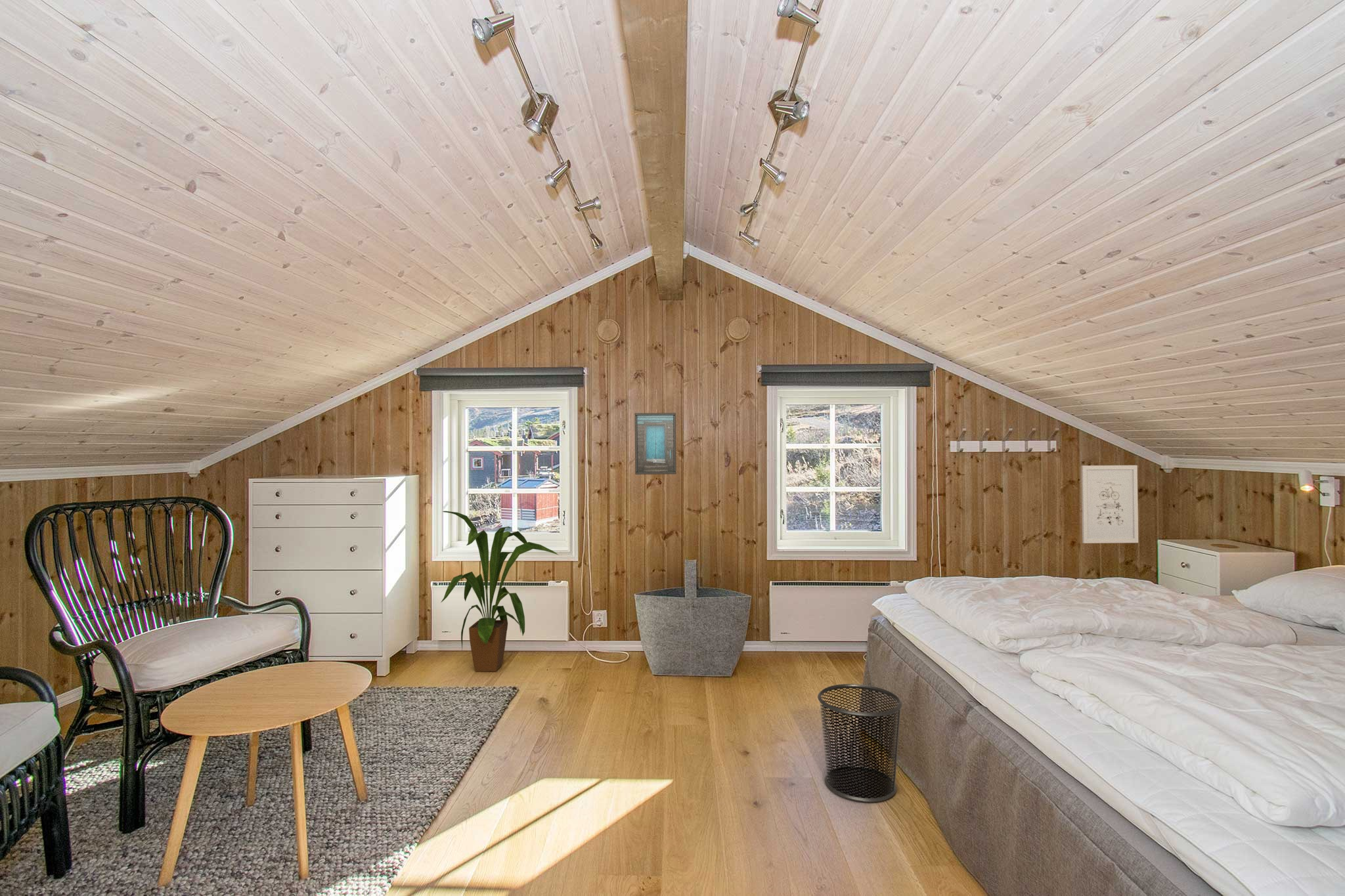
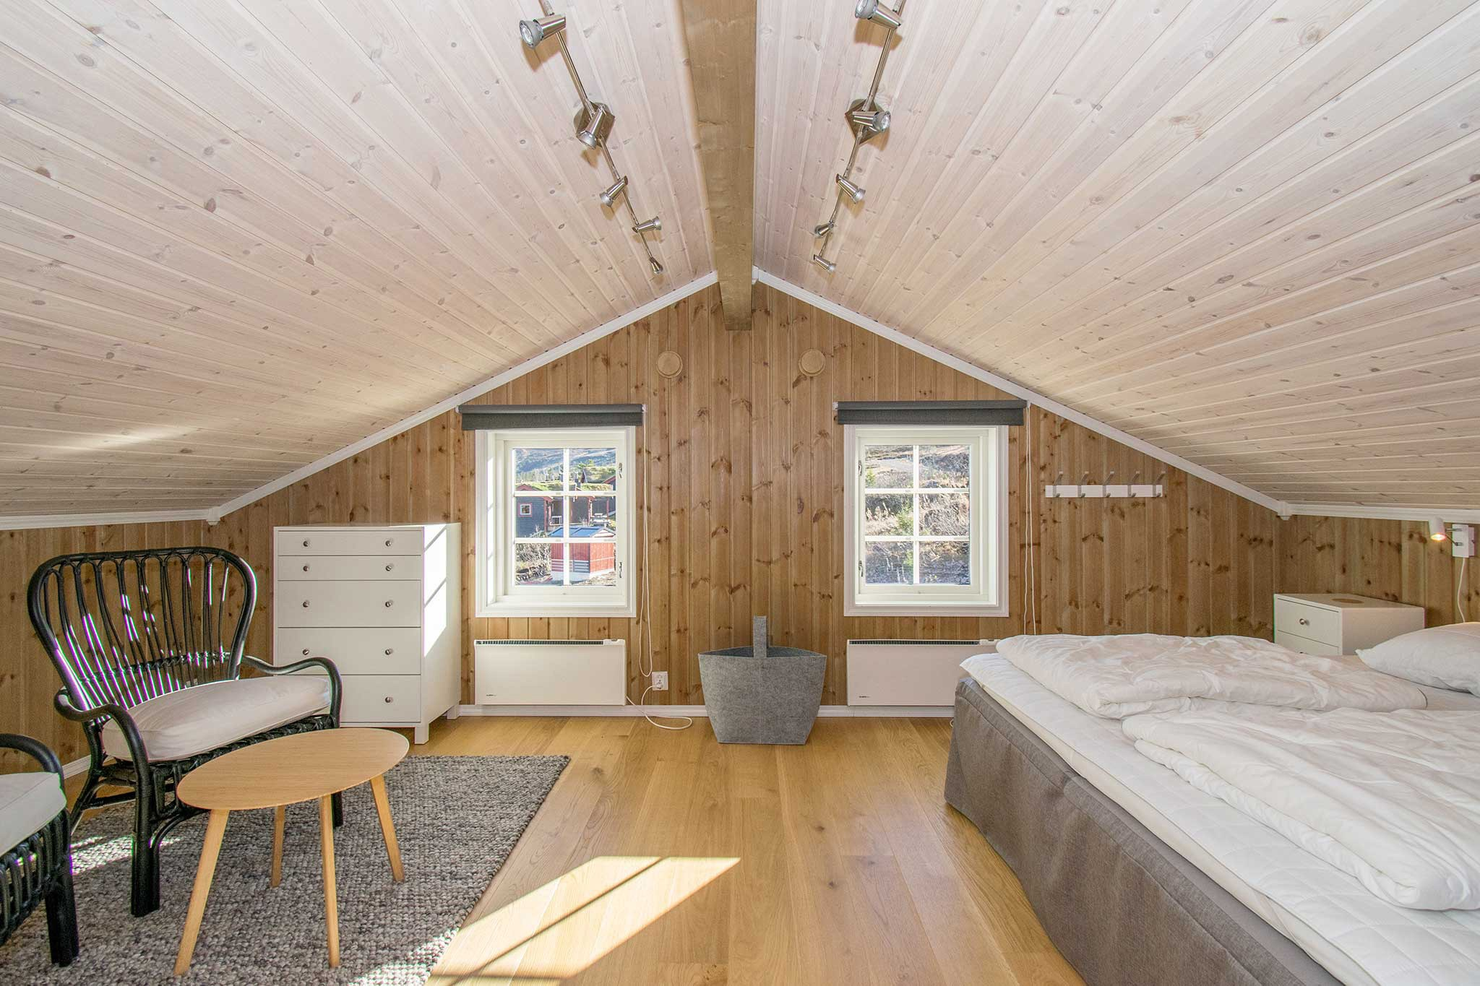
- waste bin [817,683,903,803]
- wall art [1081,465,1139,544]
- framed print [634,412,677,475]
- house plant [441,511,559,672]
